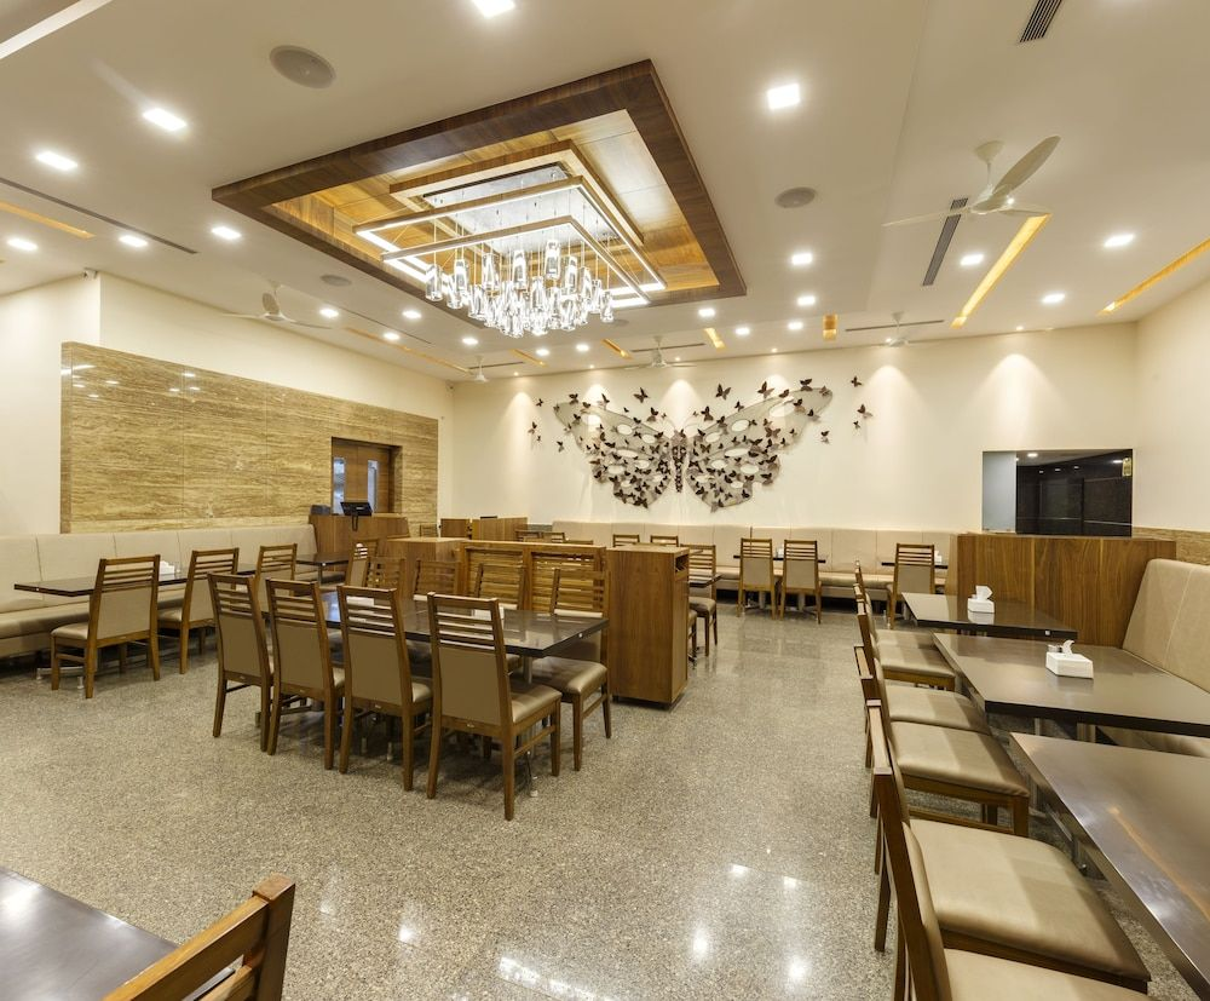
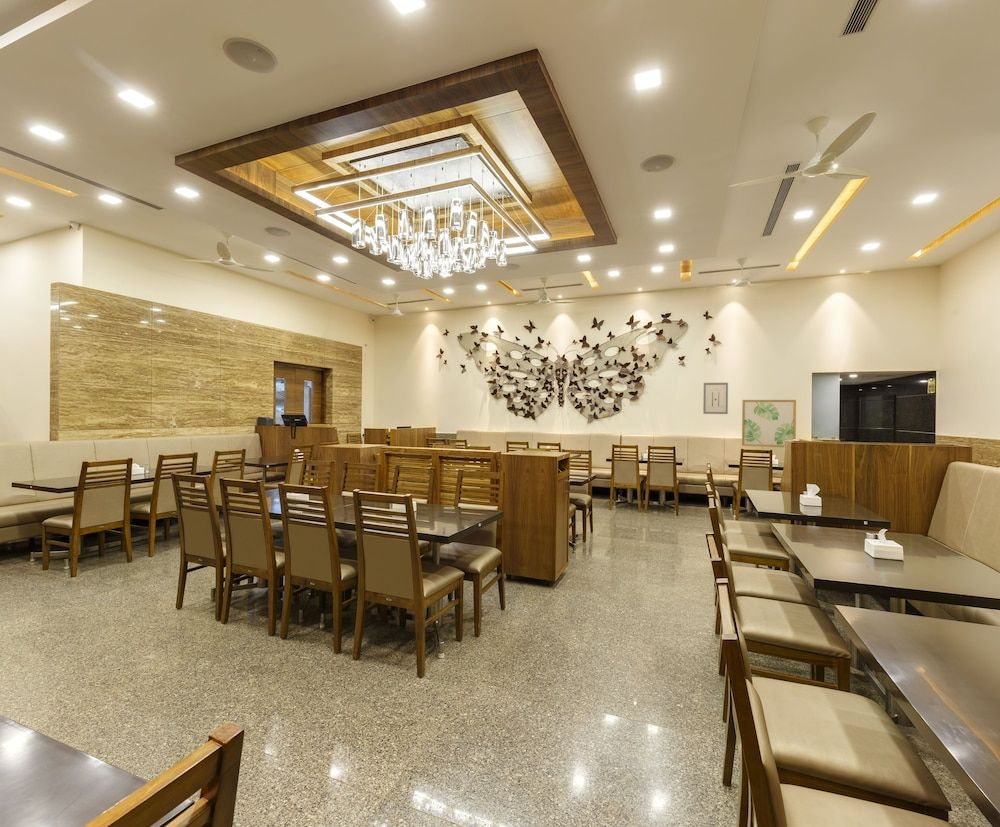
+ wall art [702,382,729,415]
+ wall art [741,399,797,448]
